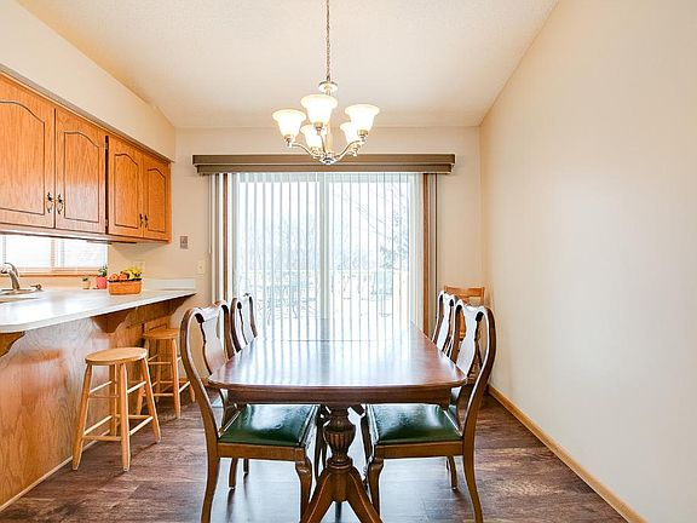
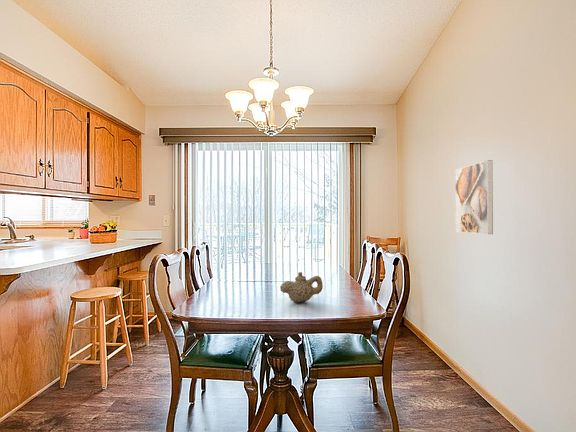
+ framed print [454,159,494,235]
+ teapot [279,271,324,304]
